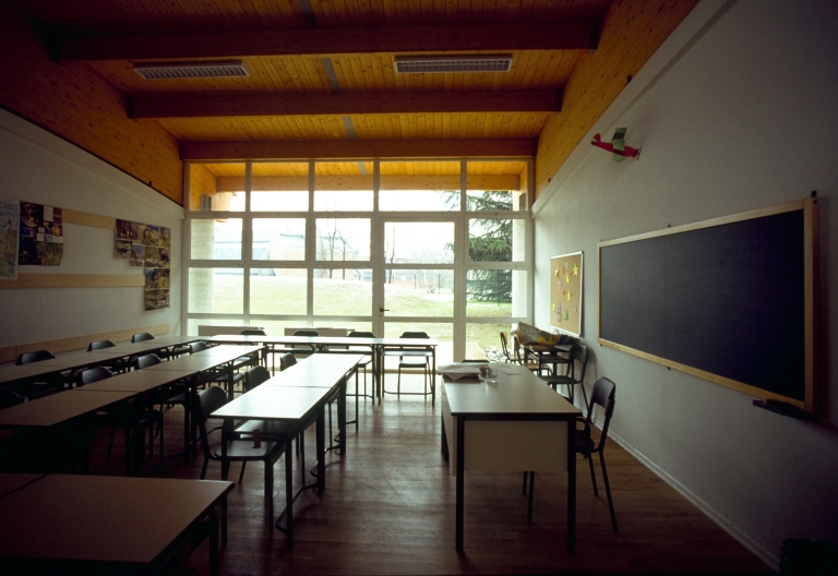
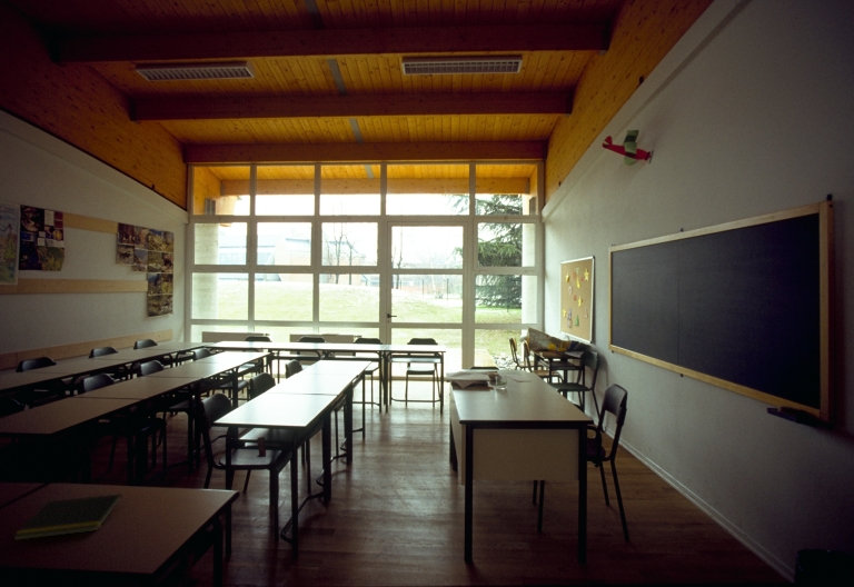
+ notepad [12,493,123,541]
